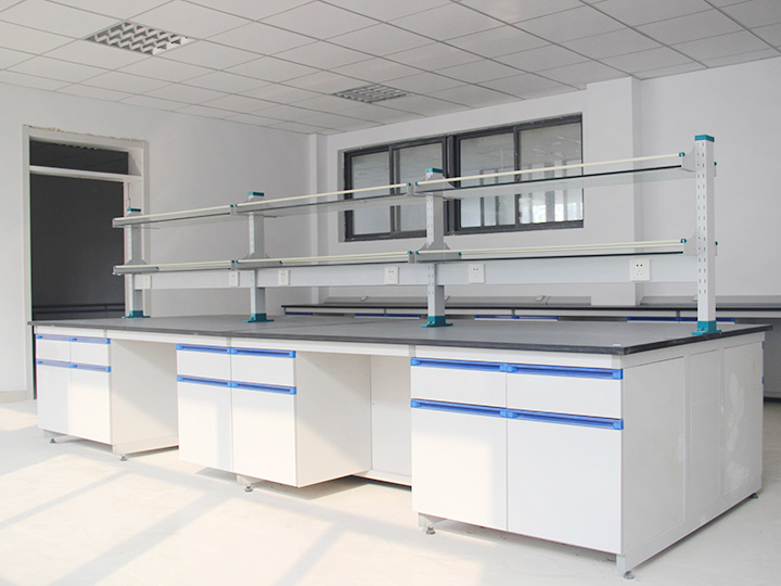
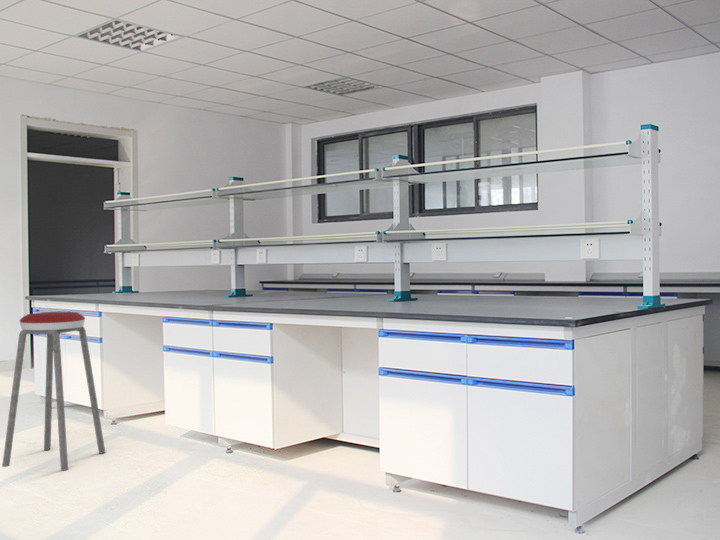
+ music stool [1,311,106,472]
